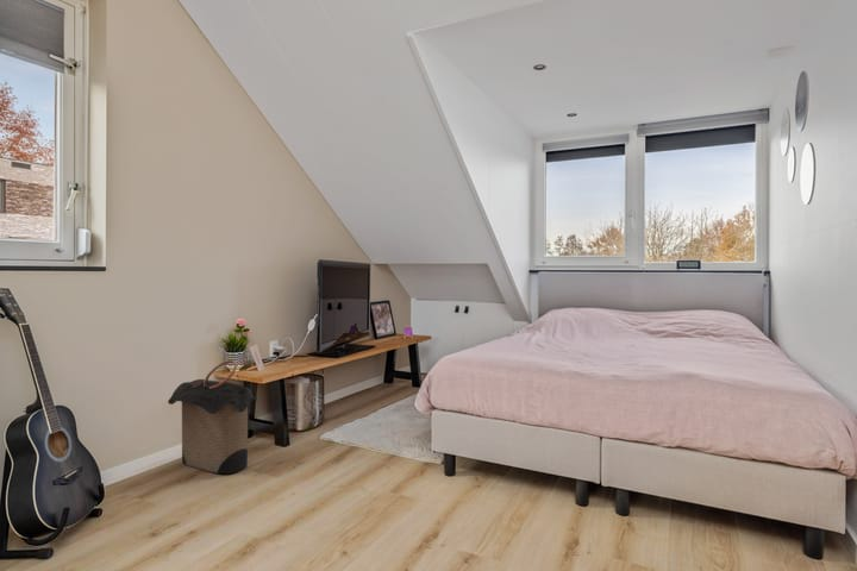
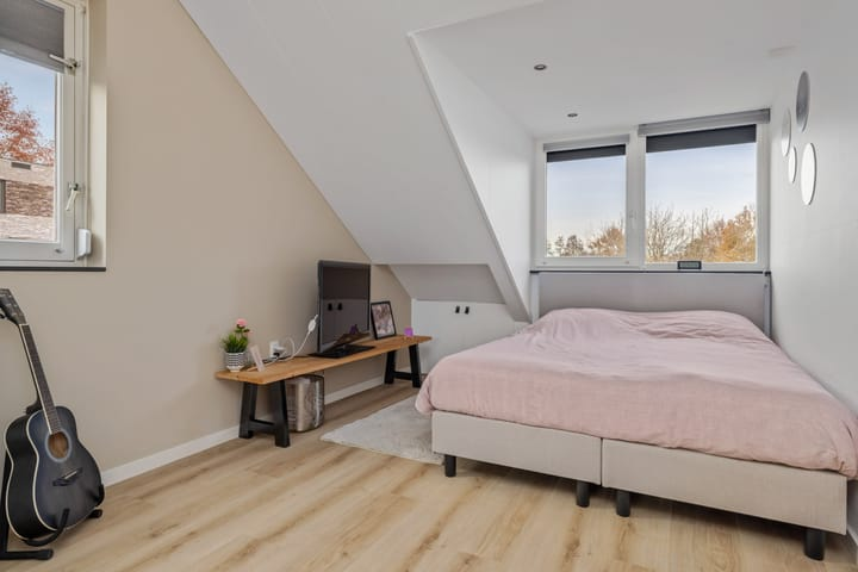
- laundry hamper [167,359,257,475]
